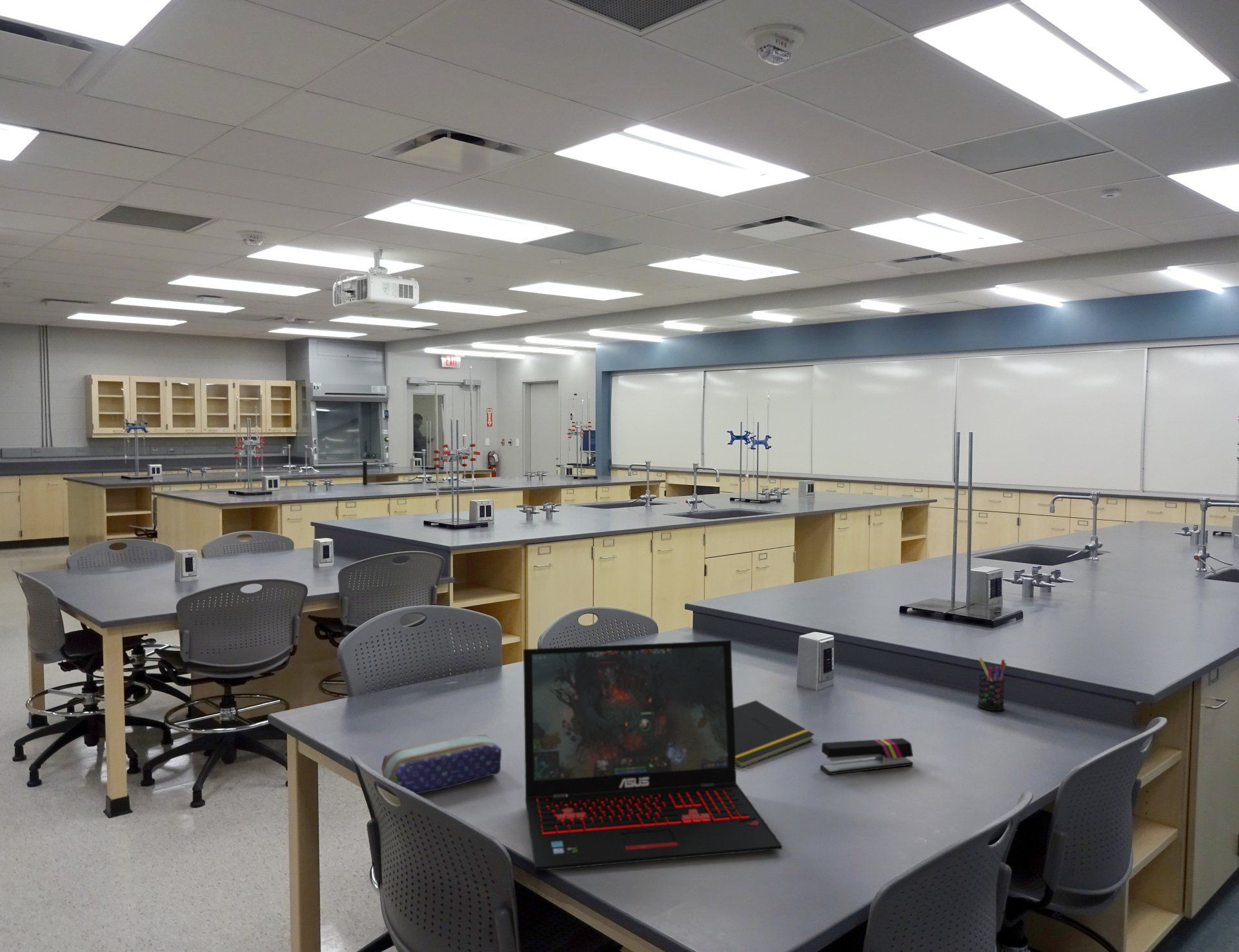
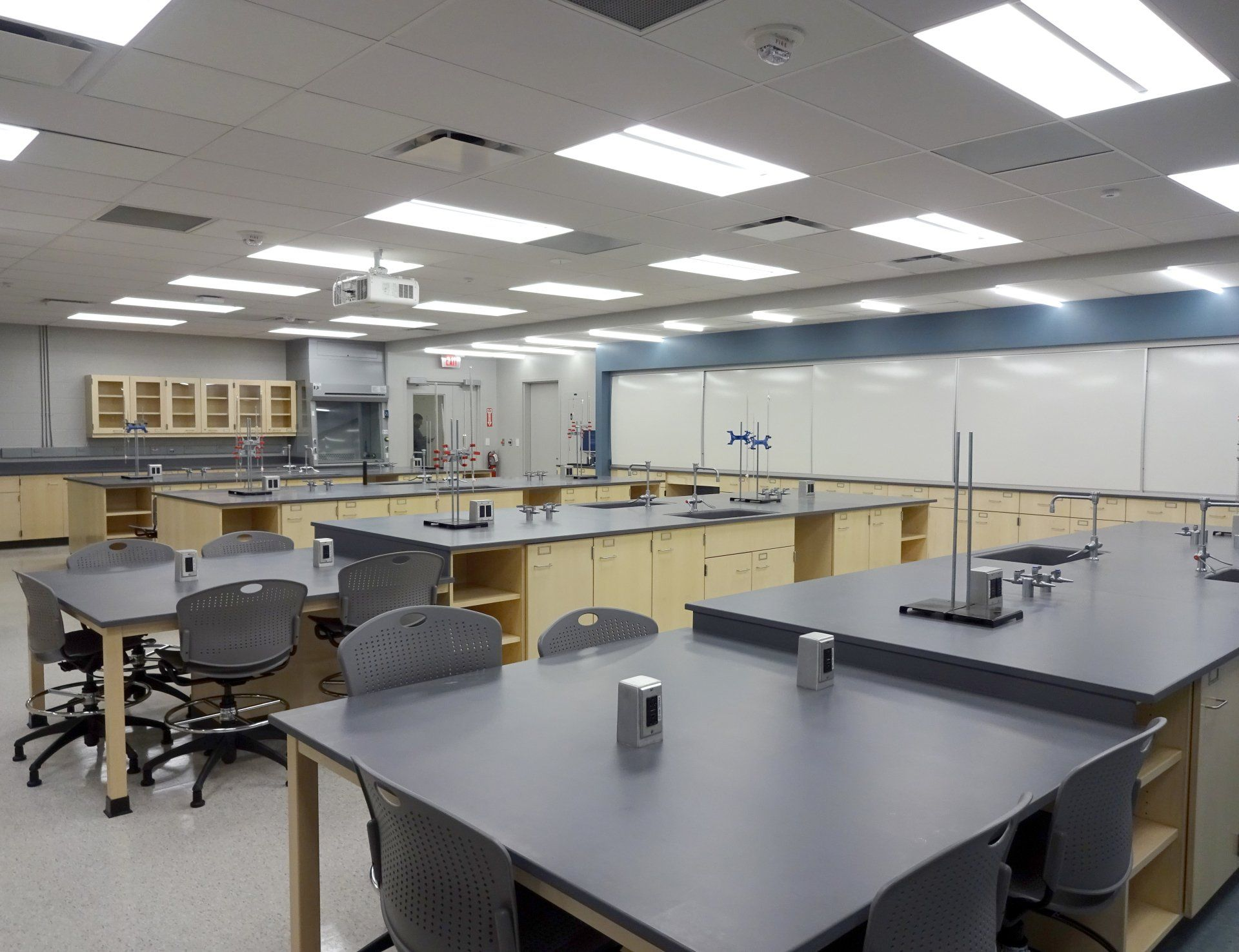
- stapler [820,737,914,775]
- notepad [734,700,815,769]
- pen holder [977,657,1007,711]
- laptop [523,640,783,871]
- pencil case [381,734,502,795]
